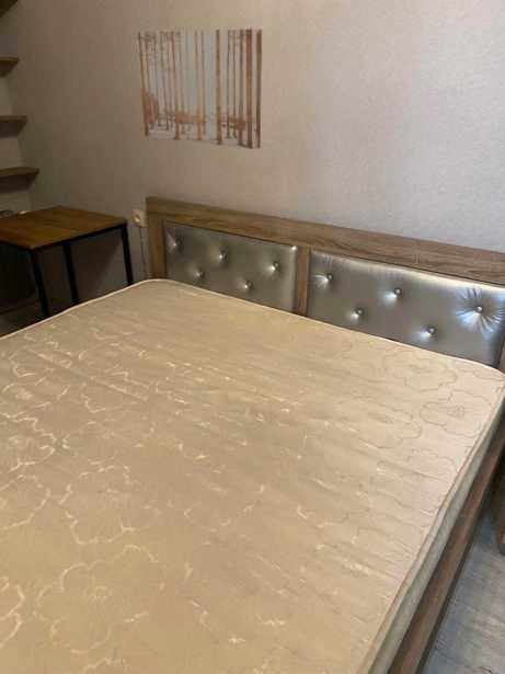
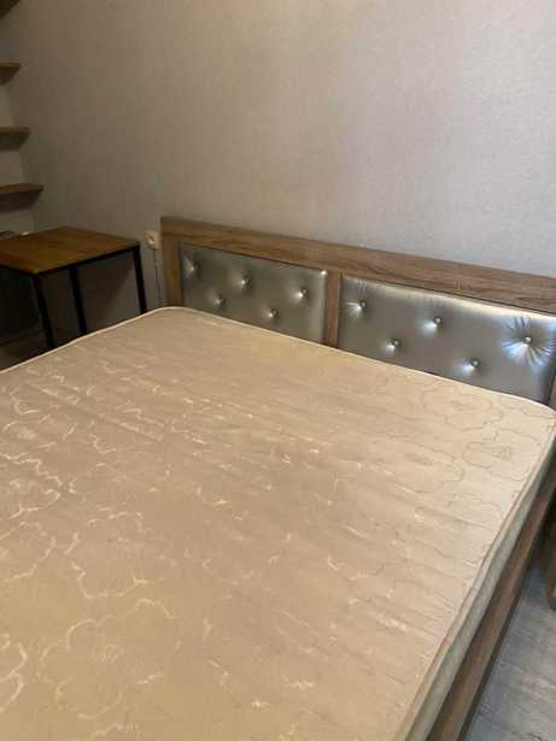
- wall art [135,27,263,150]
